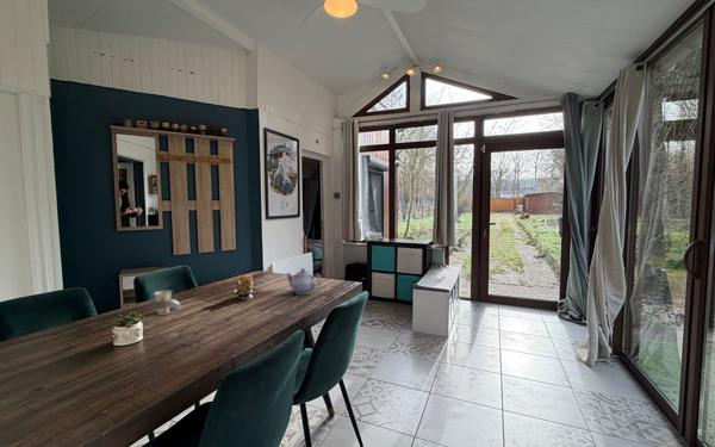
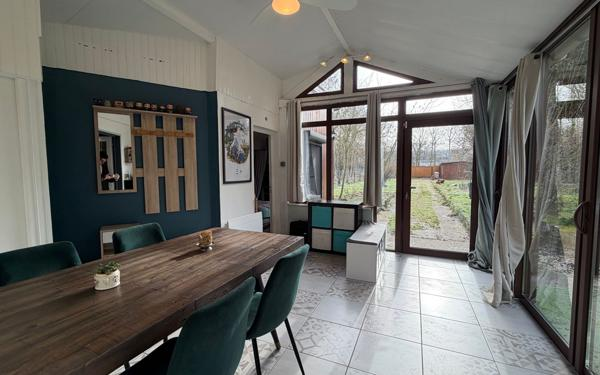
- cup [153,290,181,316]
- teapot [285,267,323,296]
